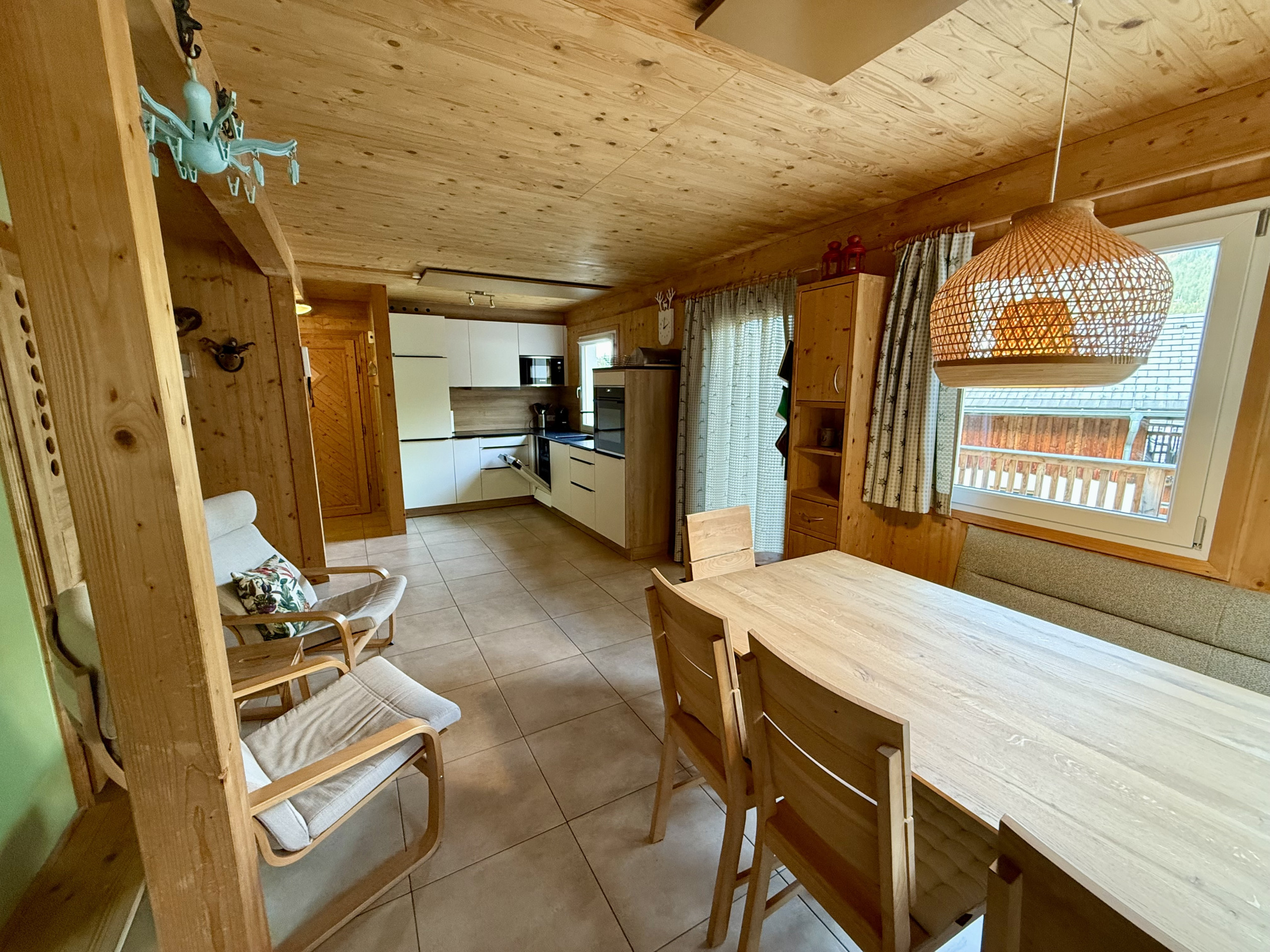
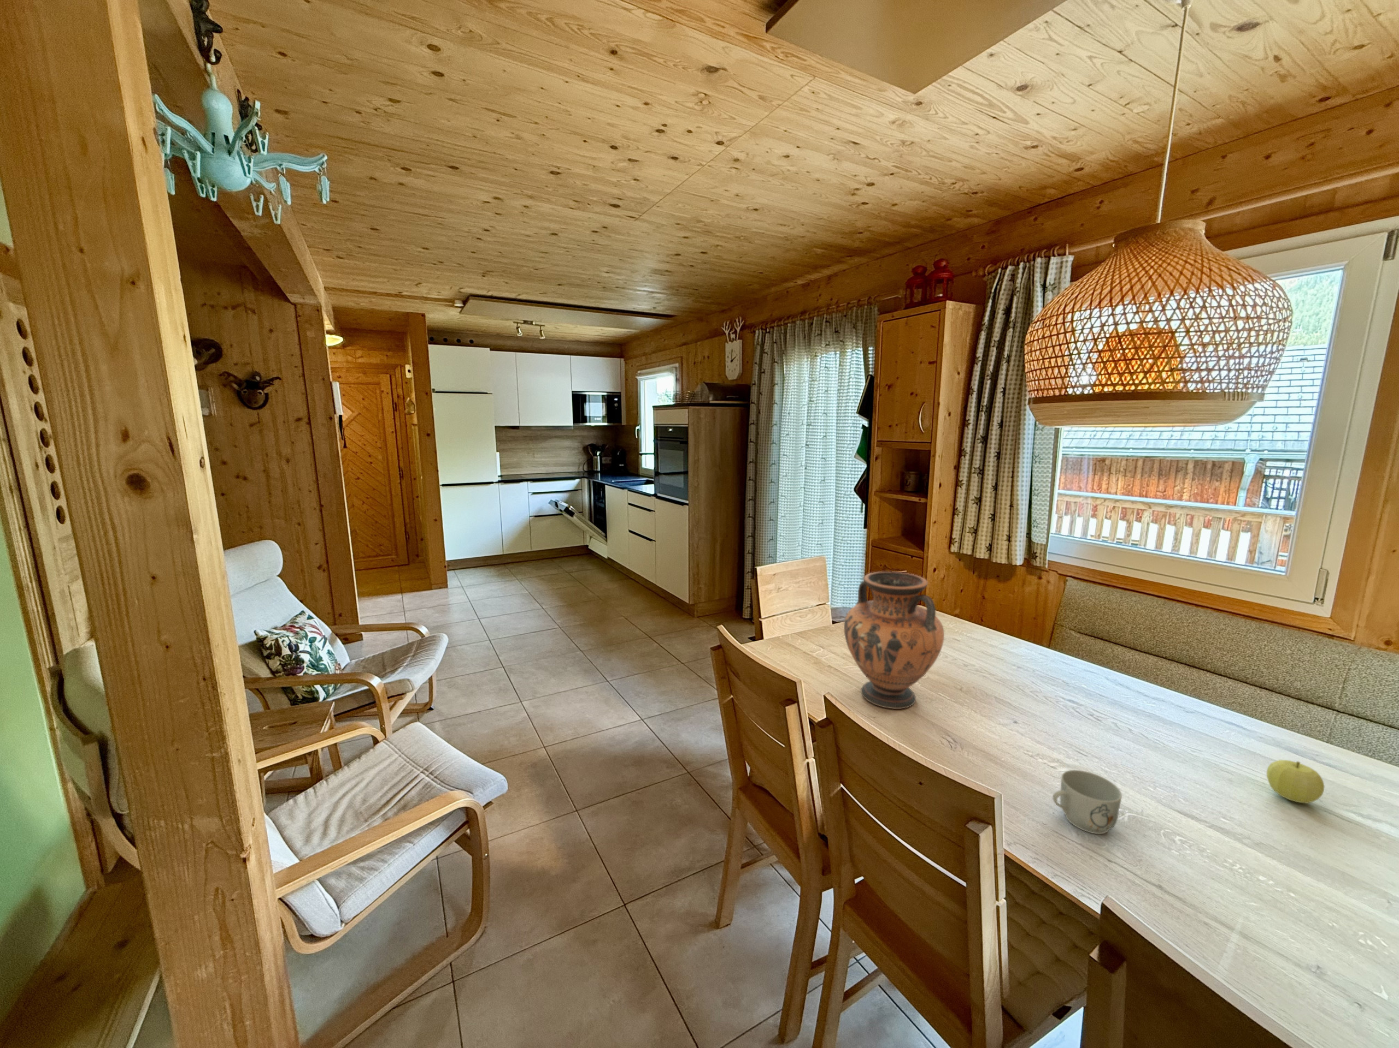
+ vase [843,571,945,710]
+ fruit [1266,760,1325,804]
+ mug [1052,769,1123,834]
